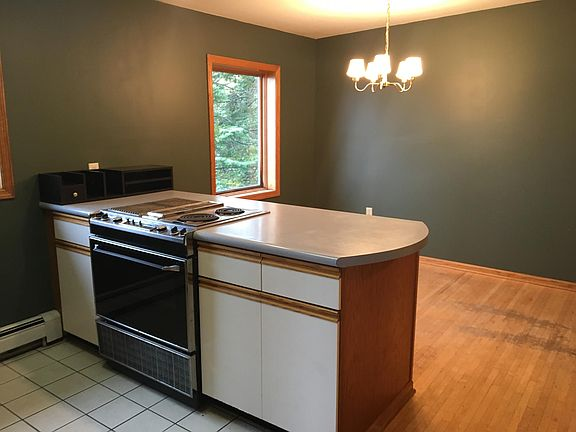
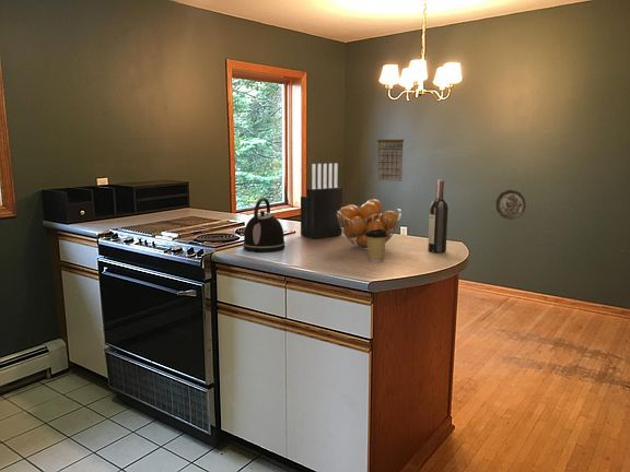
+ fruit basket [337,199,402,251]
+ kettle [242,197,287,253]
+ decorative plate [495,189,527,221]
+ wine bottle [427,179,450,253]
+ knife block [300,163,343,239]
+ coffee cup [364,229,388,263]
+ calendar [376,130,405,182]
